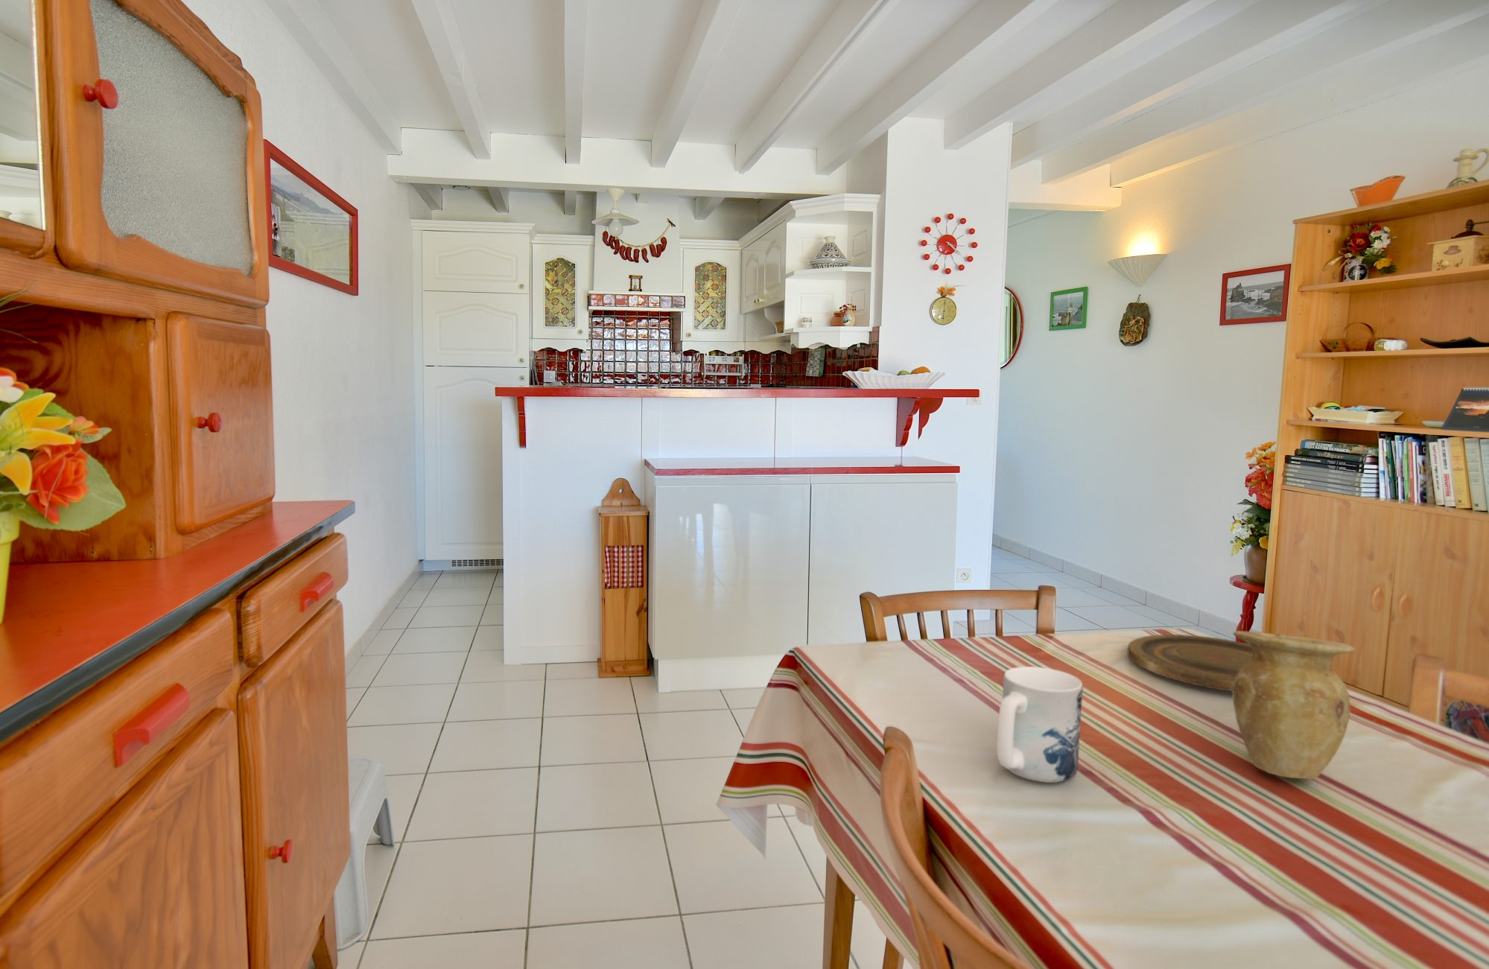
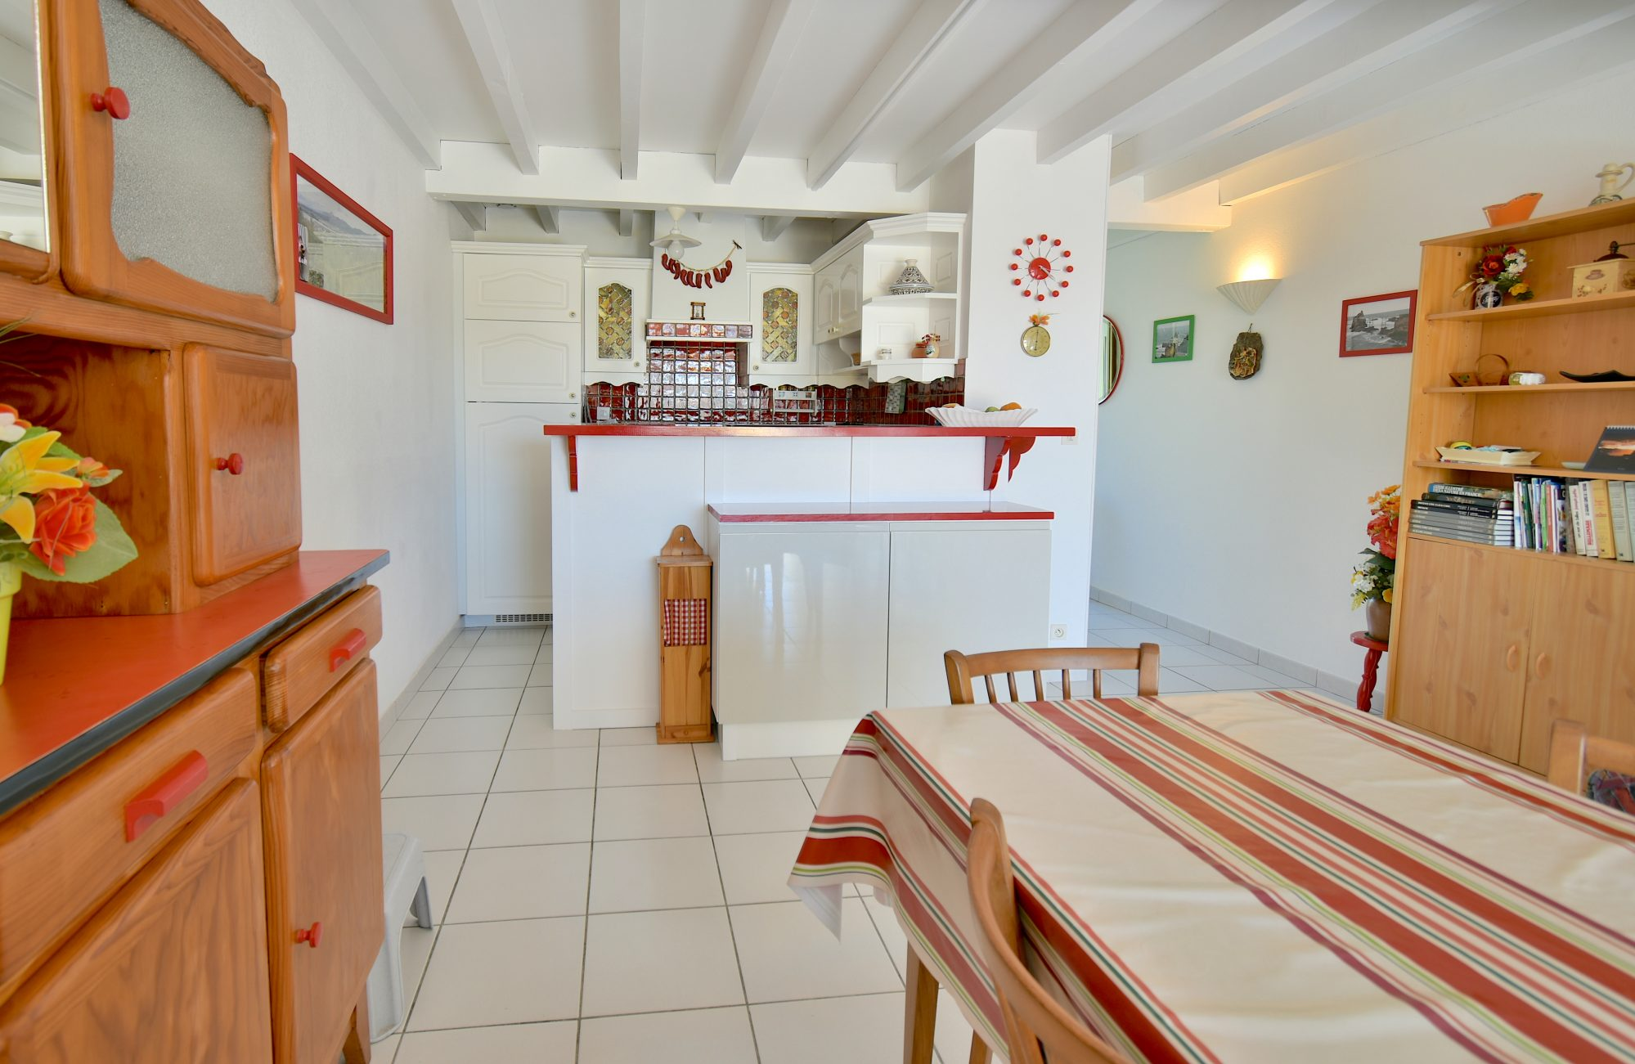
- plate [1127,634,1252,692]
- vase [1232,630,1356,780]
- mug [996,666,1084,783]
